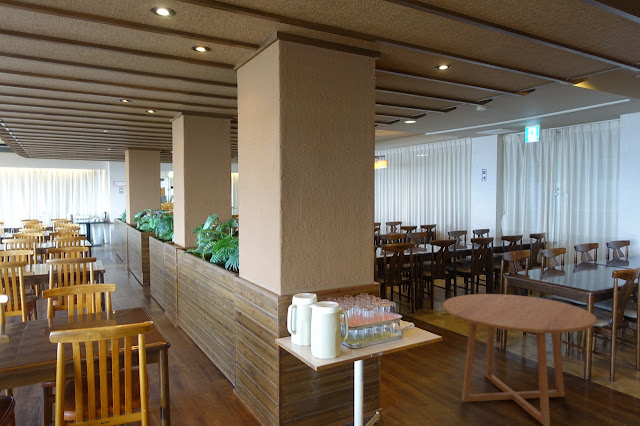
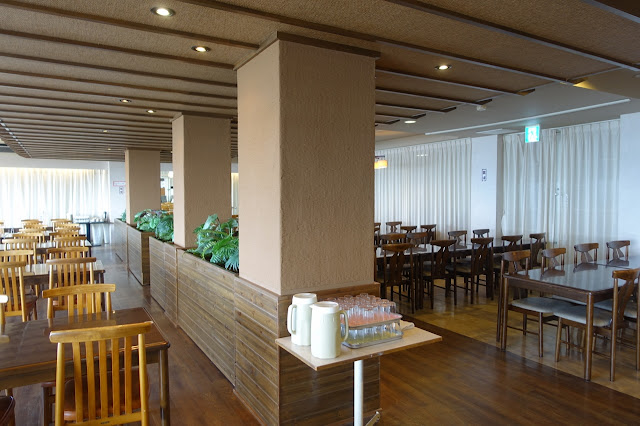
- dining table [442,293,598,426]
